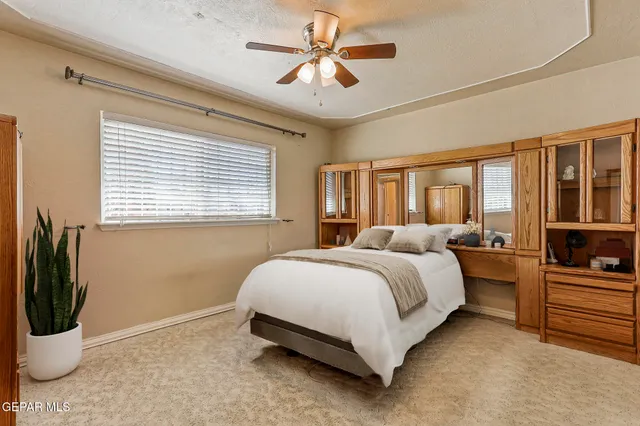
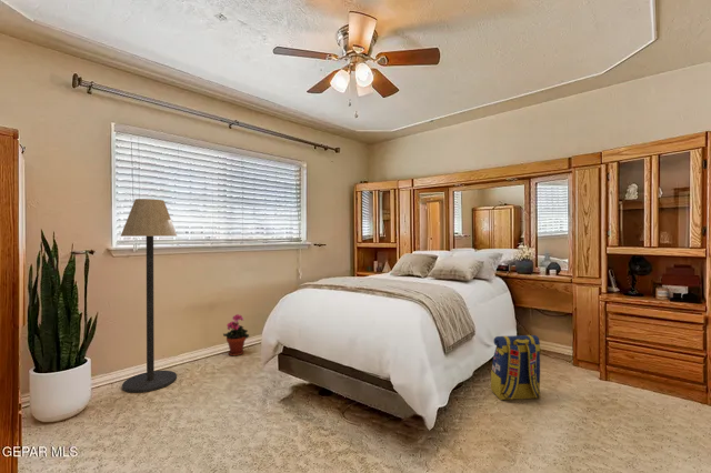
+ floor lamp [120,198,178,394]
+ potted plant [222,313,250,358]
+ backpack [490,334,542,401]
